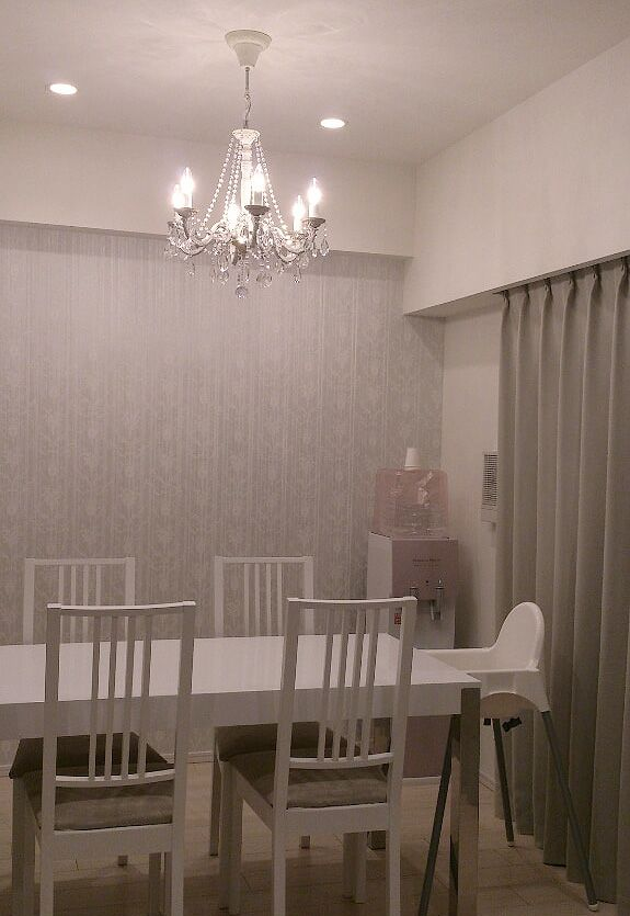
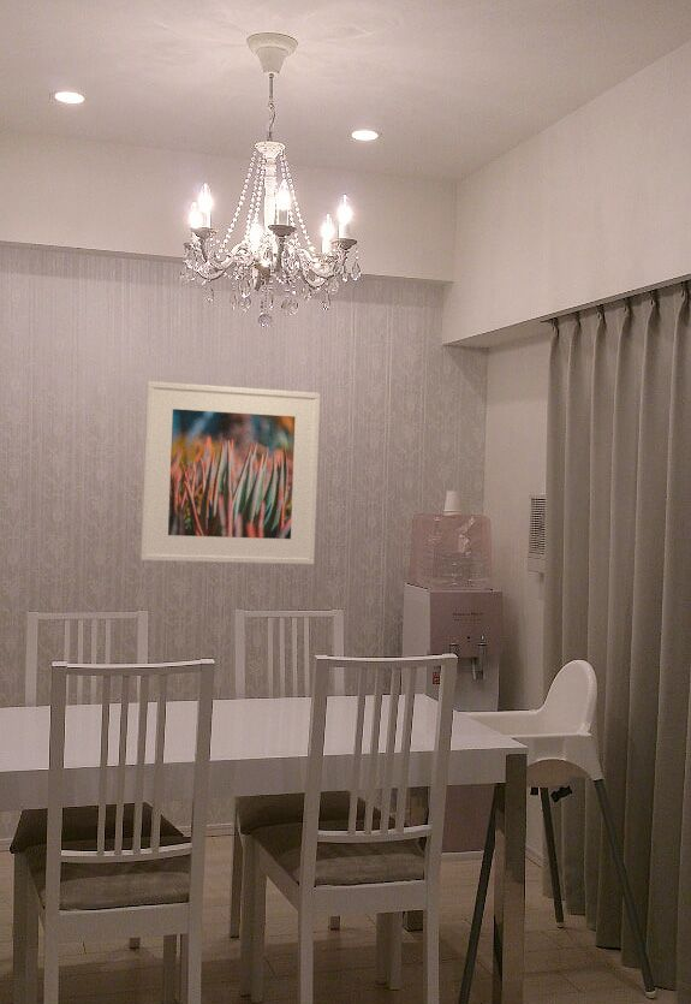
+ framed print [139,380,321,565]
